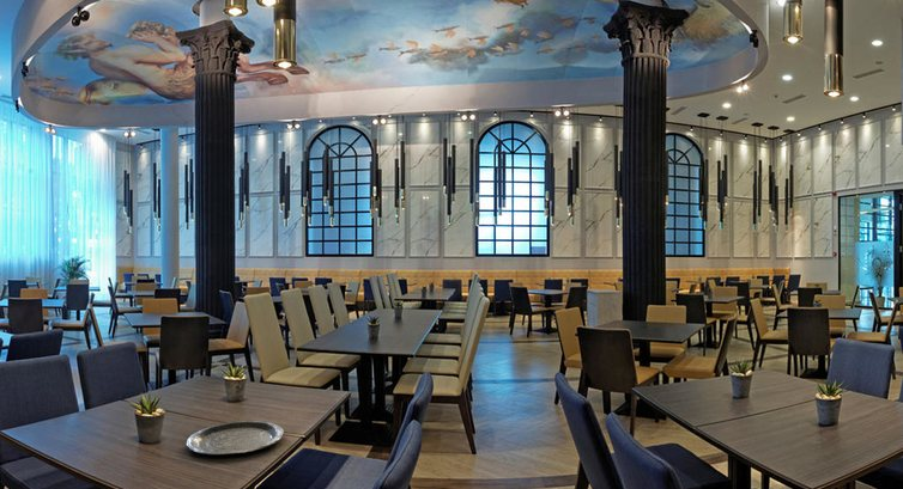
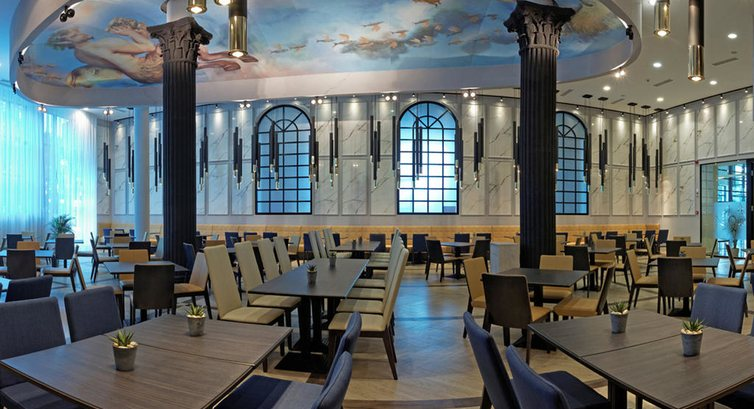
- plate [186,420,285,456]
